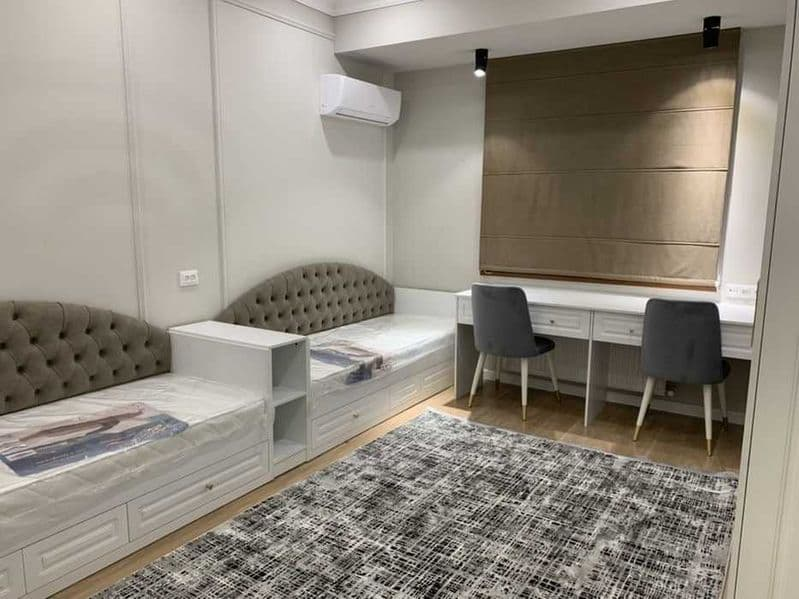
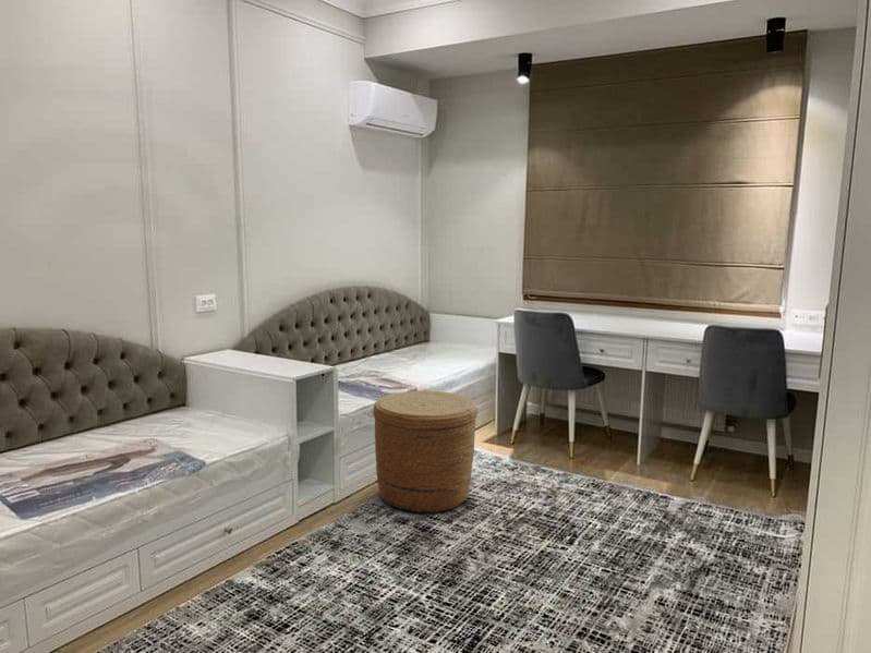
+ basket [372,390,479,515]
